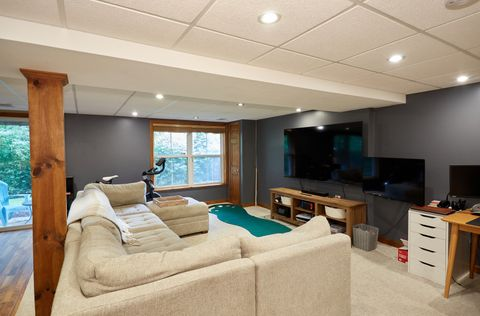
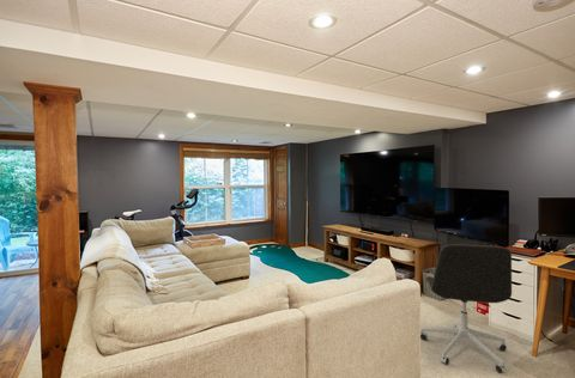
+ office chair [419,243,513,374]
